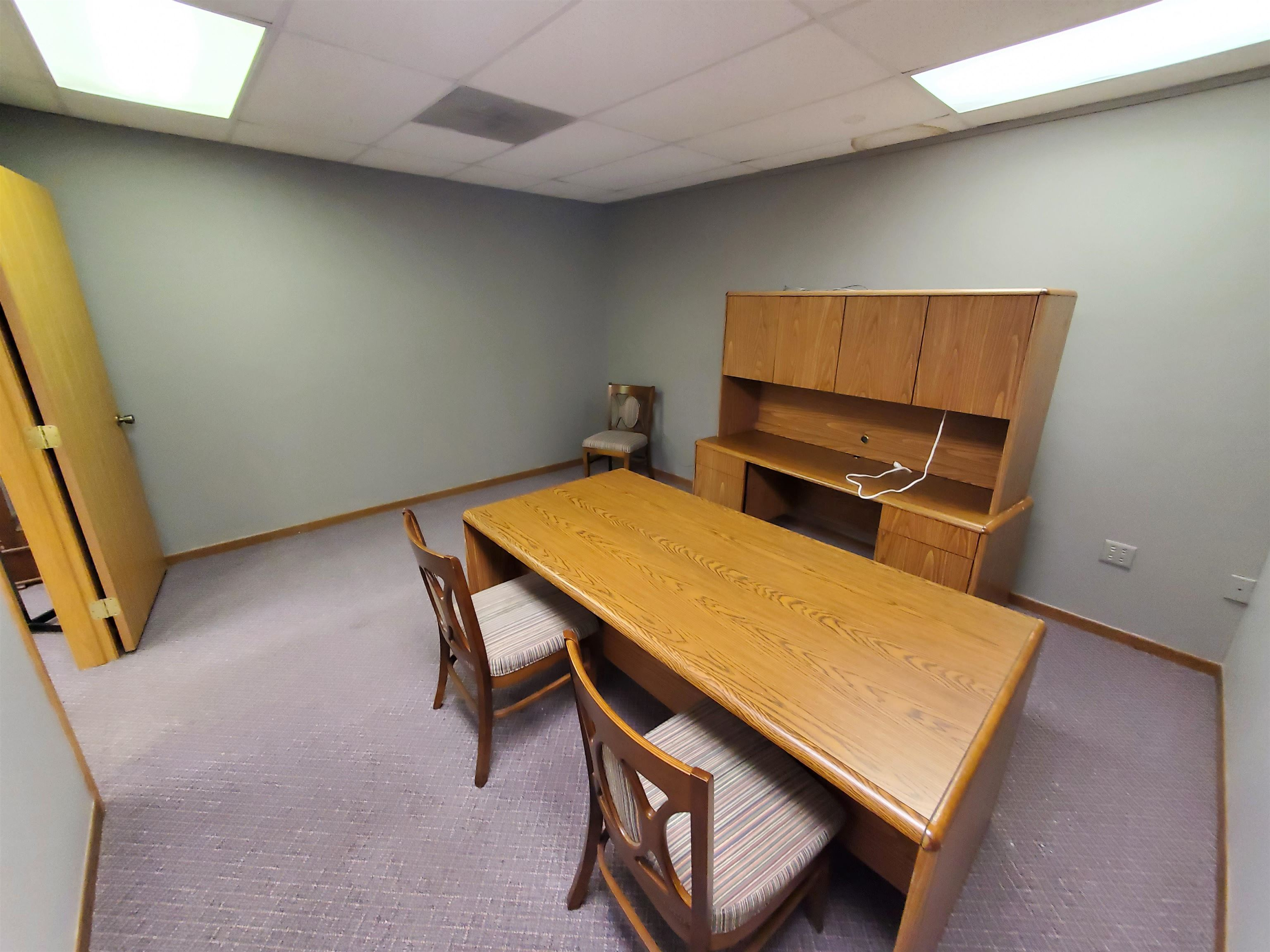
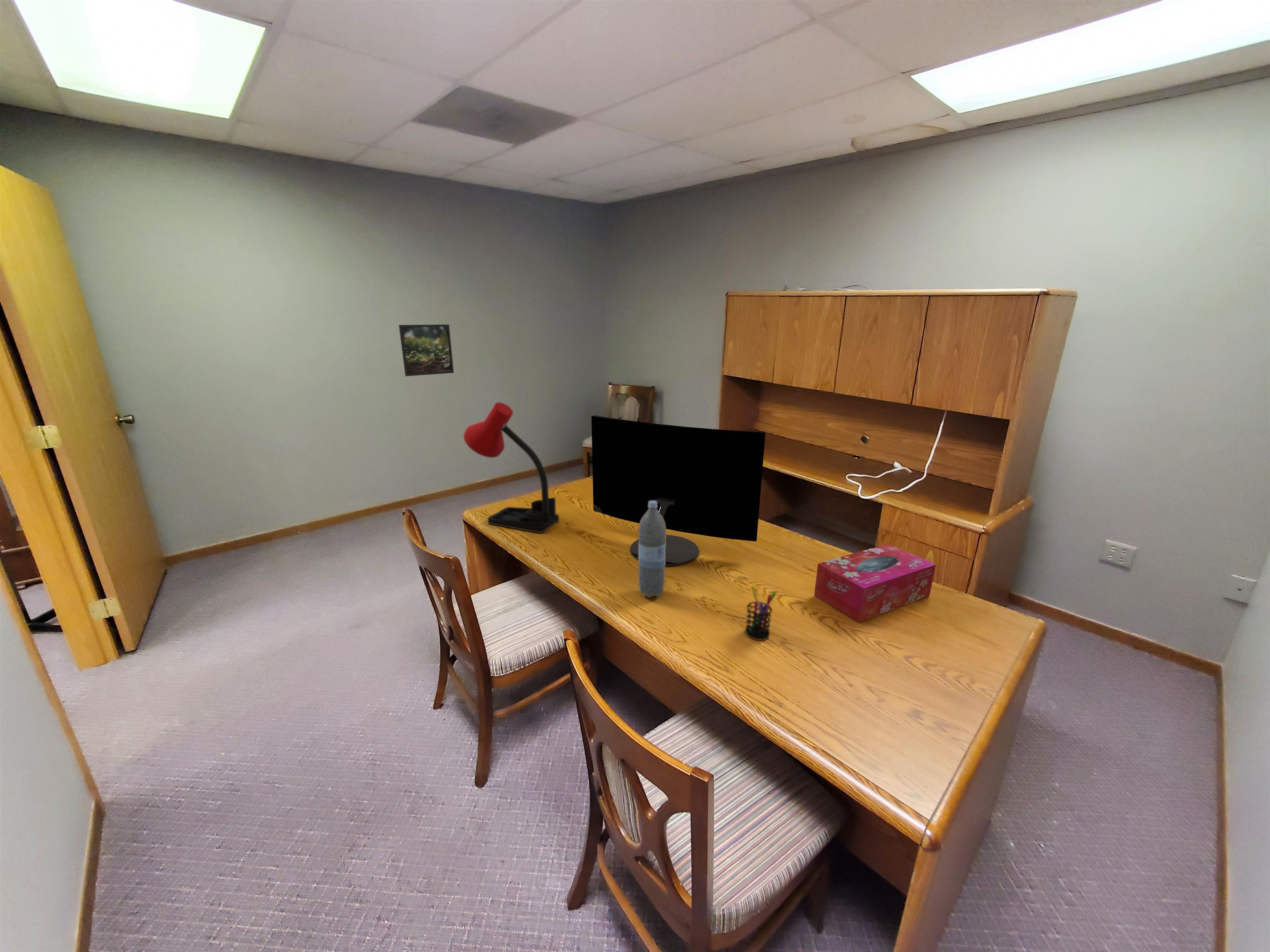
+ desk lamp [463,402,560,533]
+ tissue box [814,543,936,623]
+ monitor [591,415,766,566]
+ water bottle [638,501,666,597]
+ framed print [399,324,454,377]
+ pen holder [745,585,777,640]
